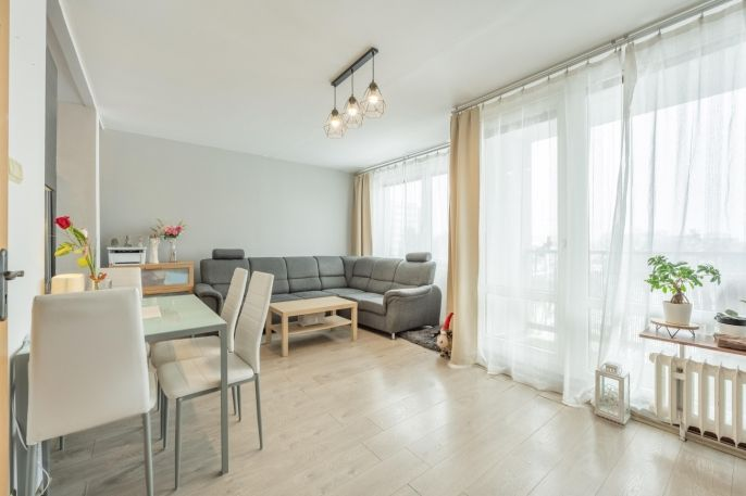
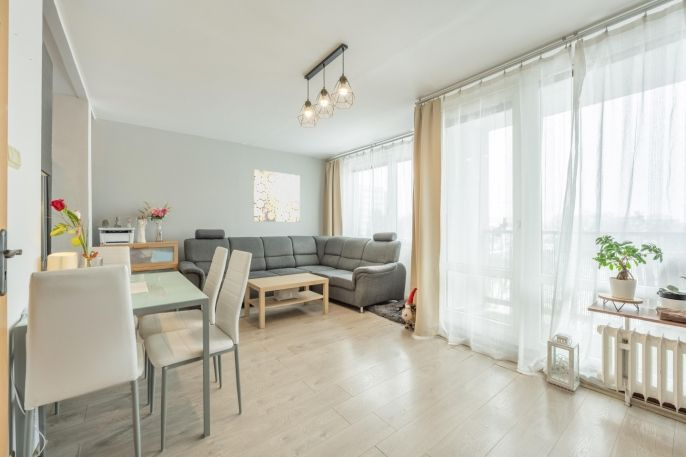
+ wall art [253,169,301,223]
